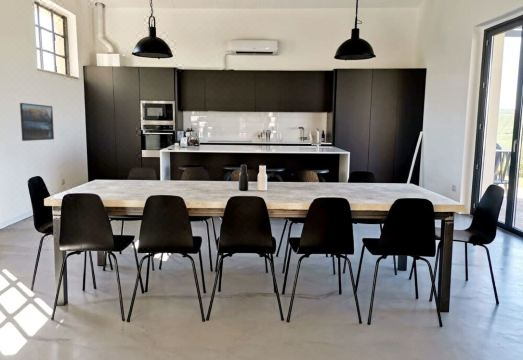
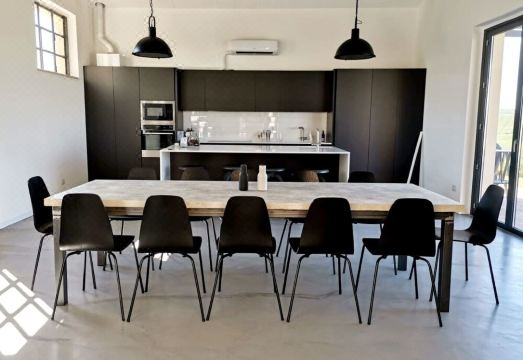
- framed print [19,102,55,142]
